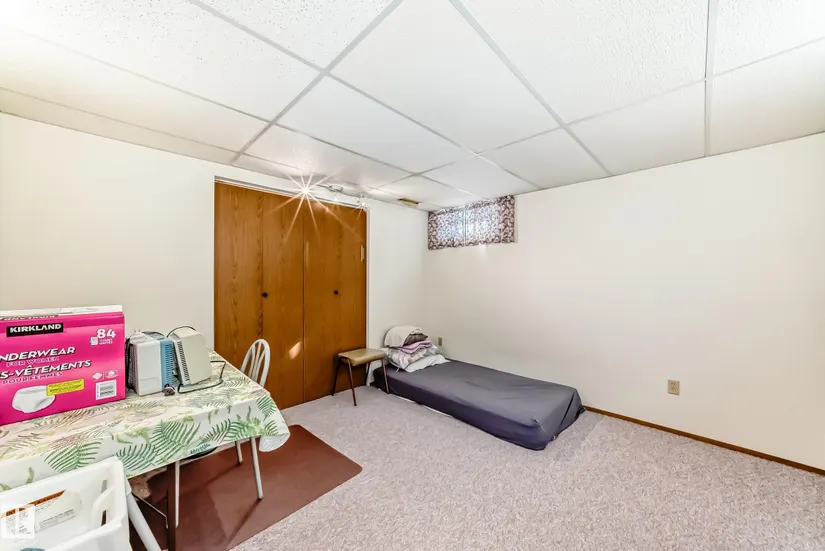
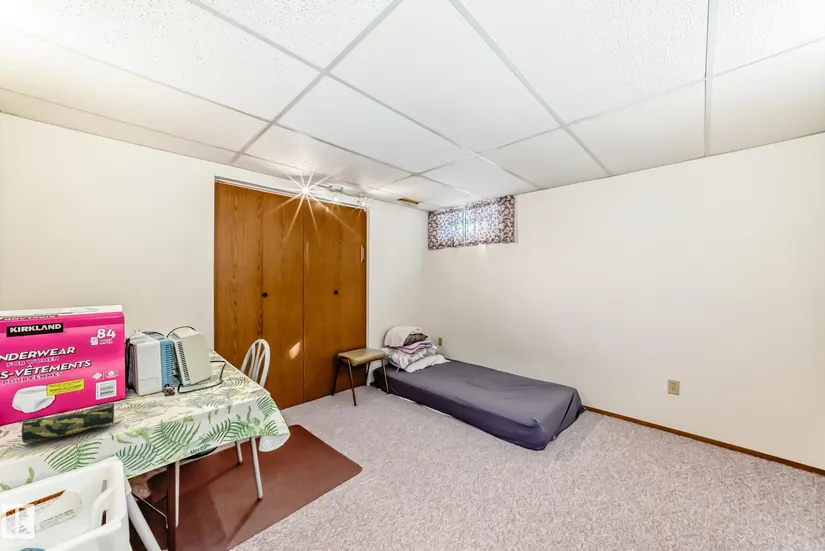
+ pencil case [17,402,115,444]
